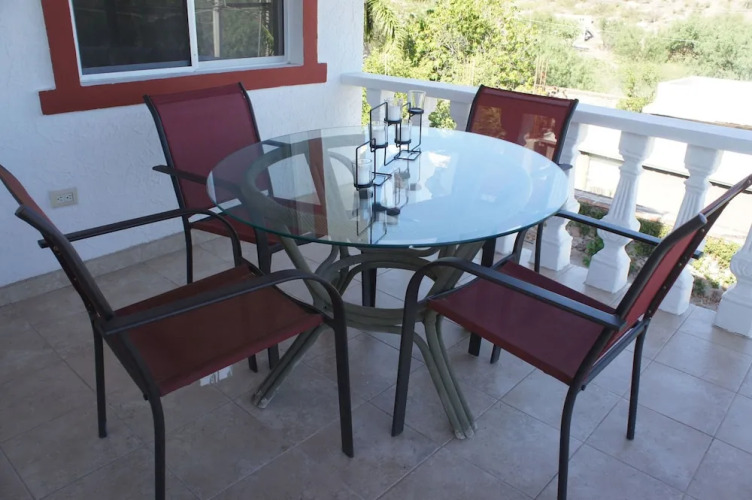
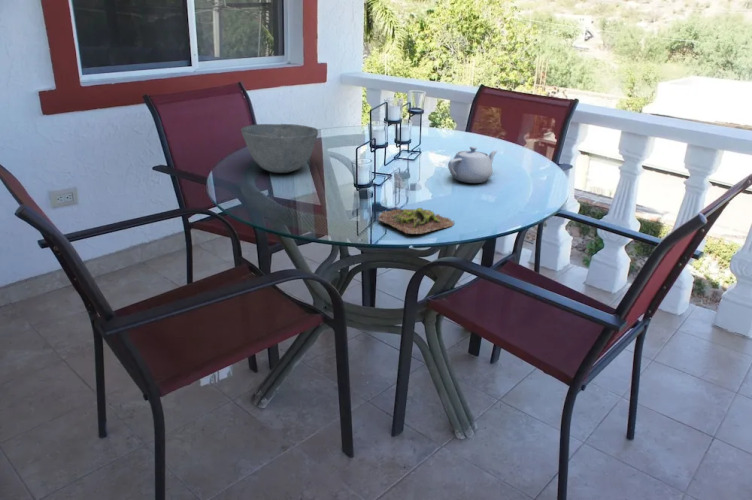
+ succulent plant [377,207,455,235]
+ teapot [447,146,498,184]
+ bowl [240,123,319,174]
